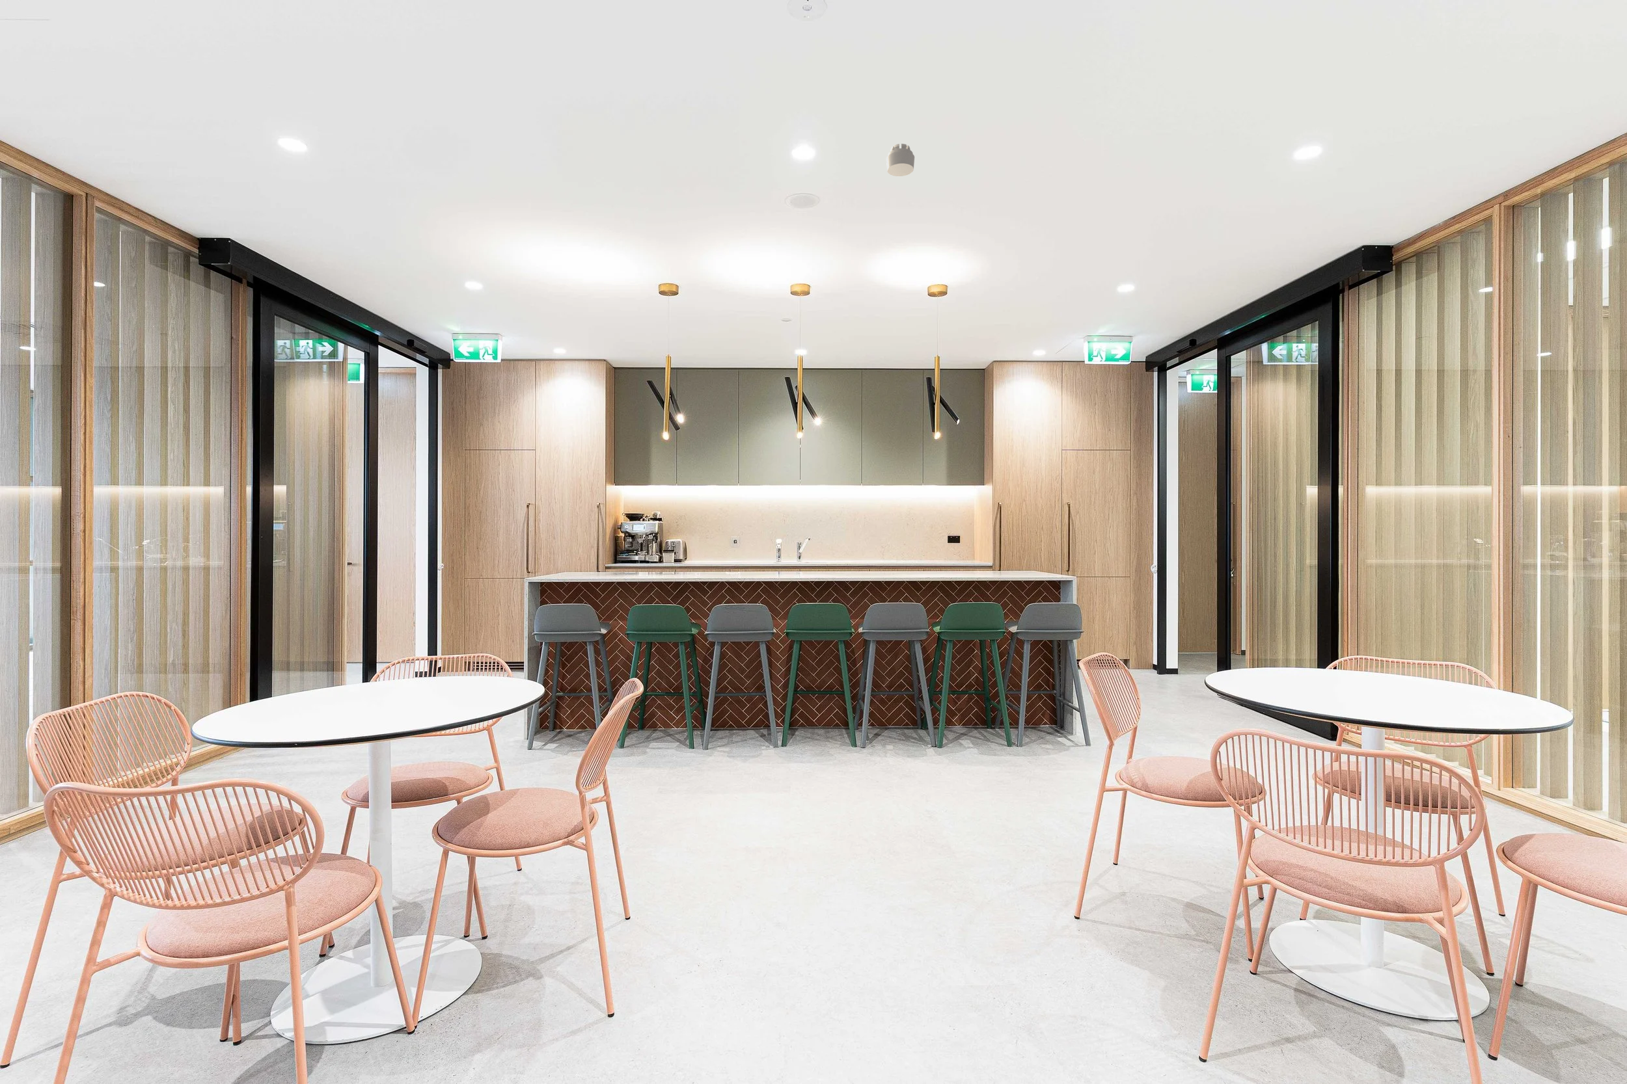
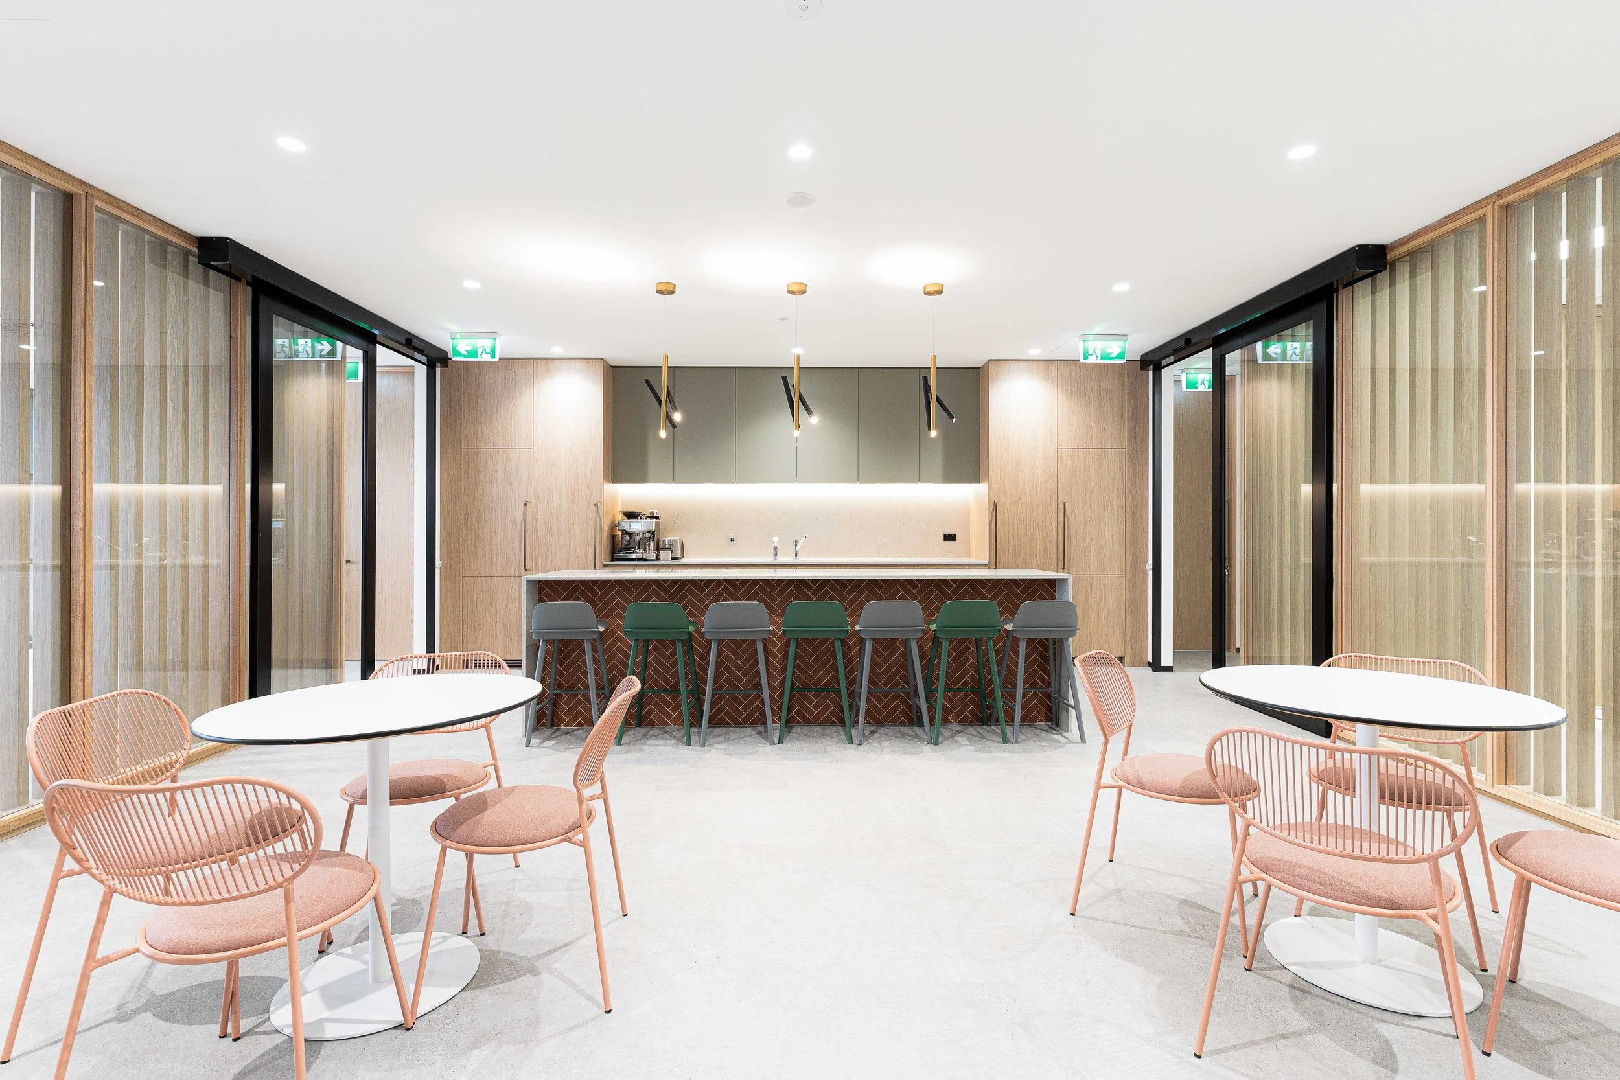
- smoke detector [886,143,915,177]
